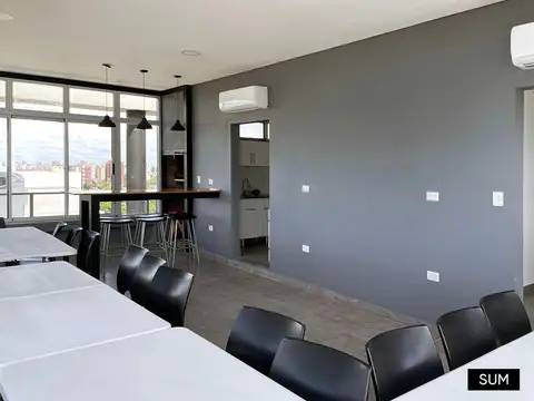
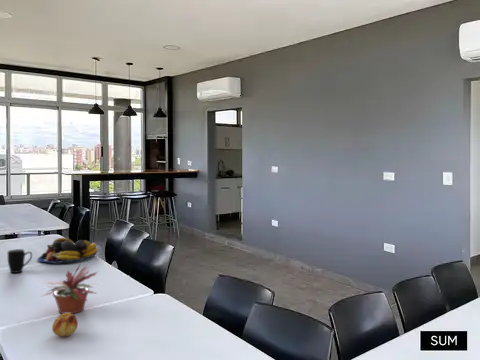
+ mug [7,248,33,274]
+ potted plant [40,262,99,315]
+ fruit [51,313,79,337]
+ fruit bowl [37,237,98,264]
